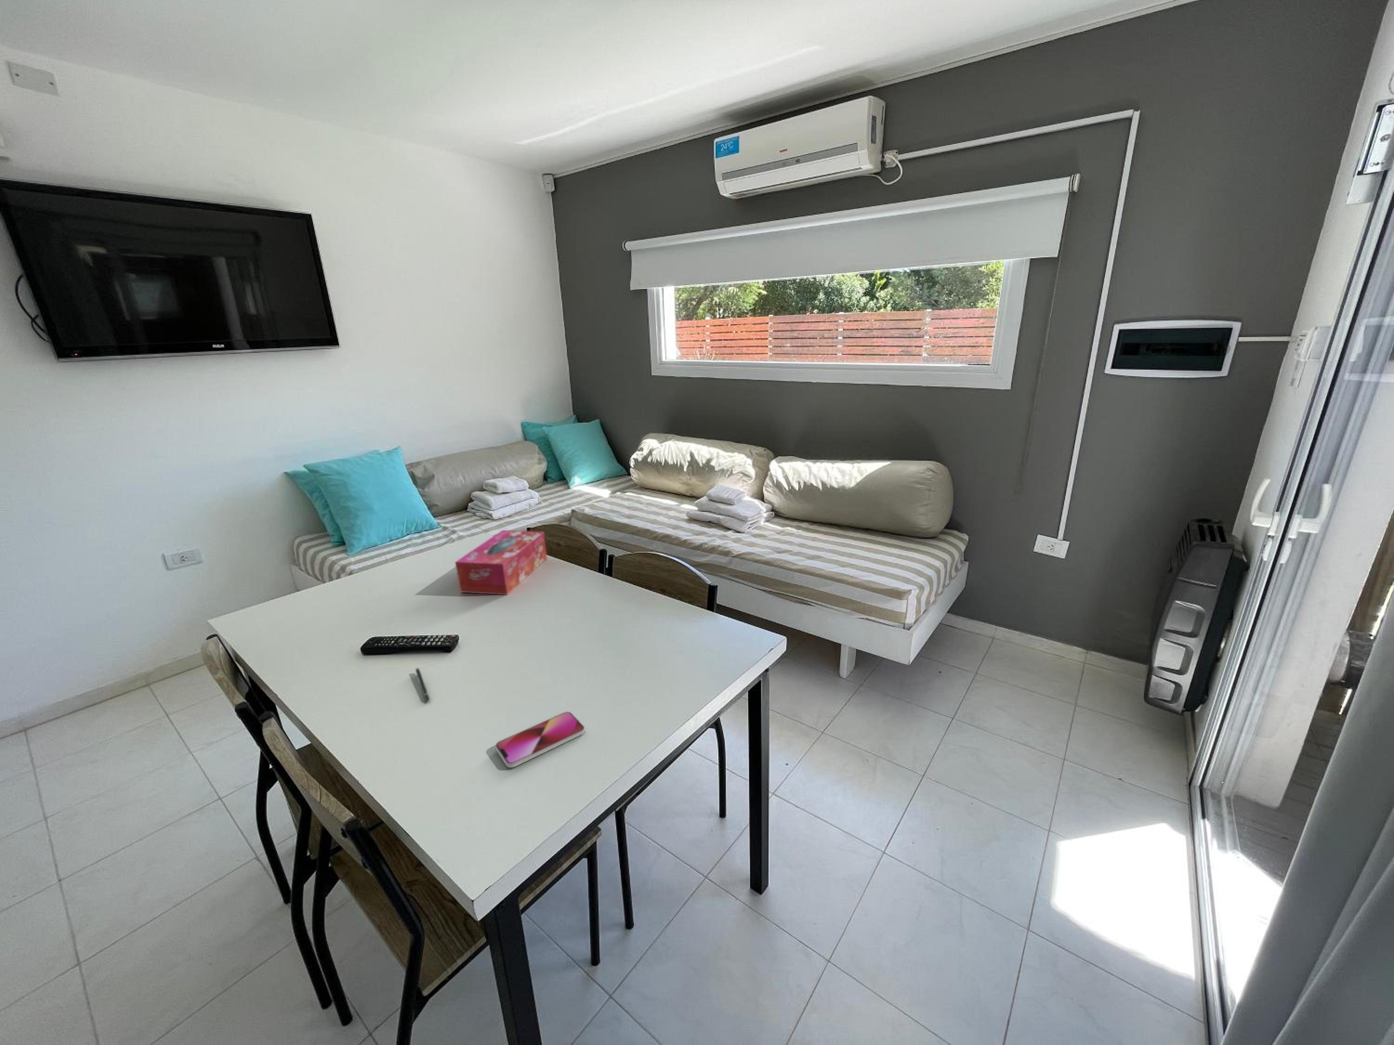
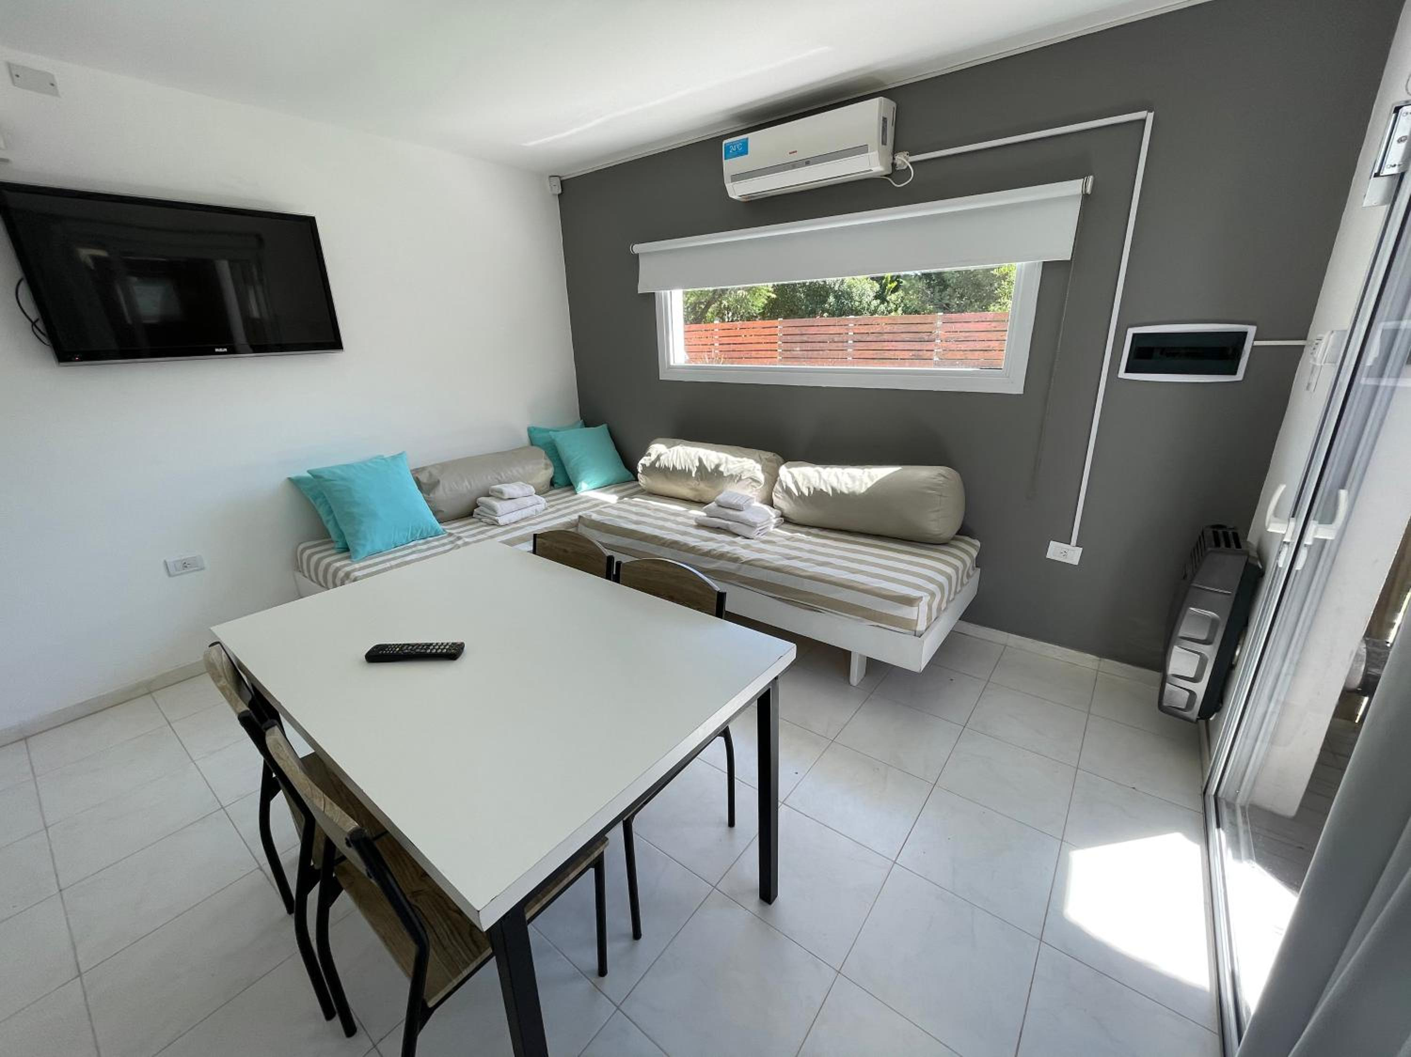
- smartphone [495,711,585,768]
- tissue box [454,529,548,595]
- pen [415,667,430,703]
